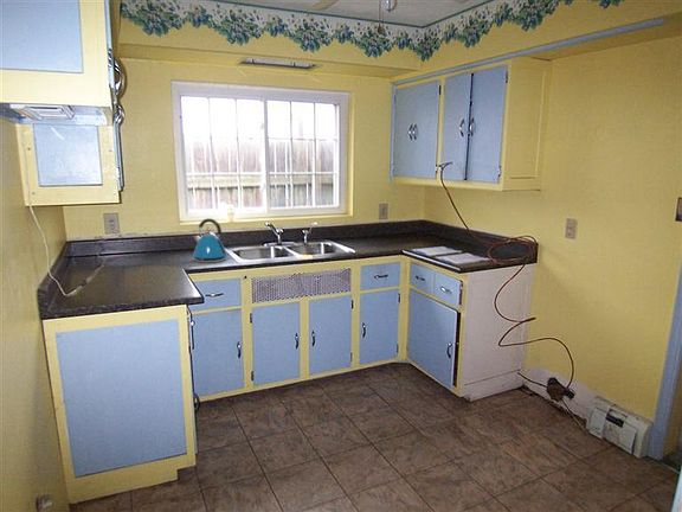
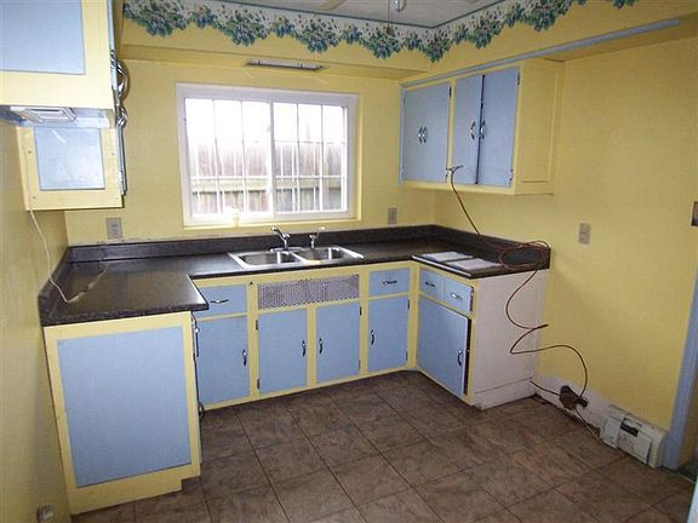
- kettle [192,217,230,264]
